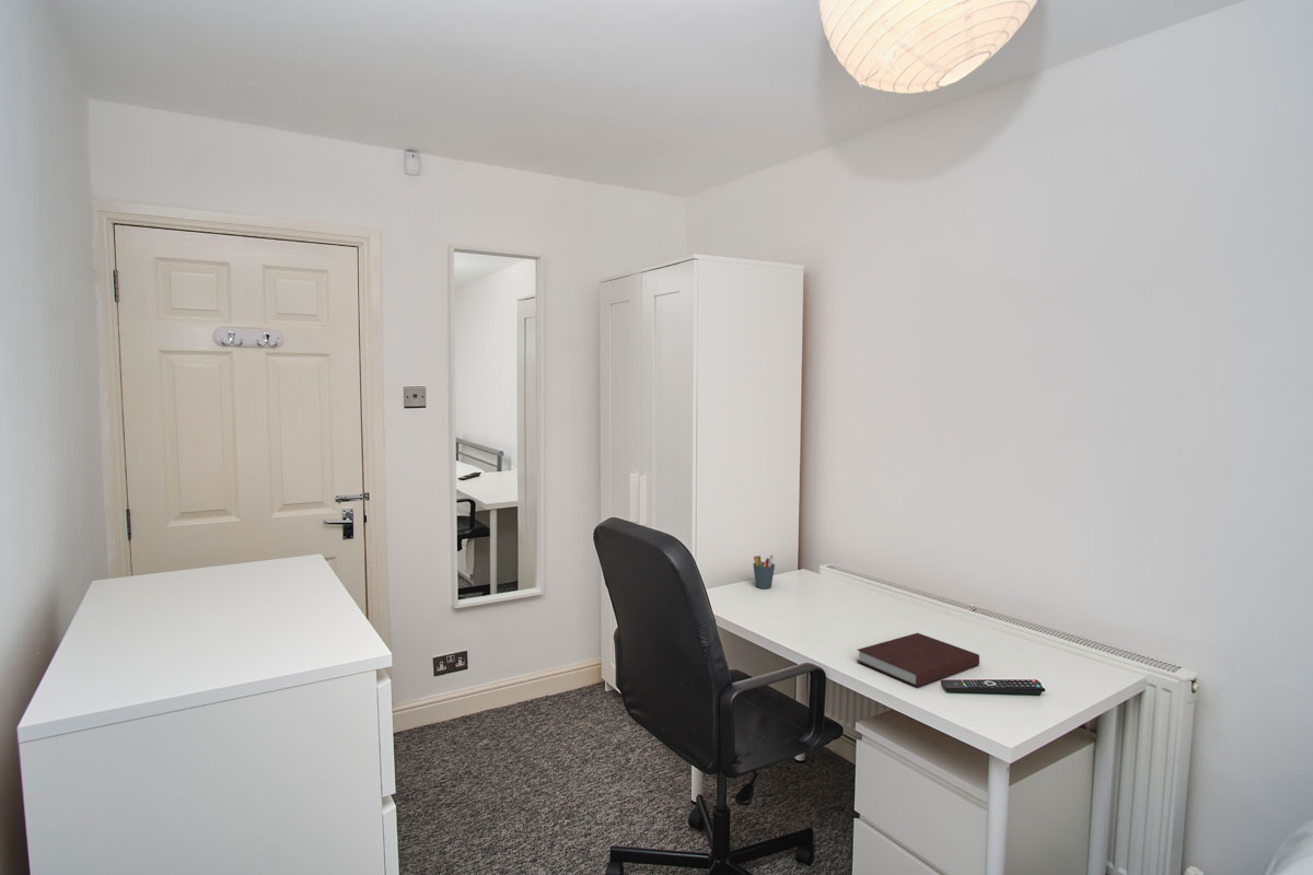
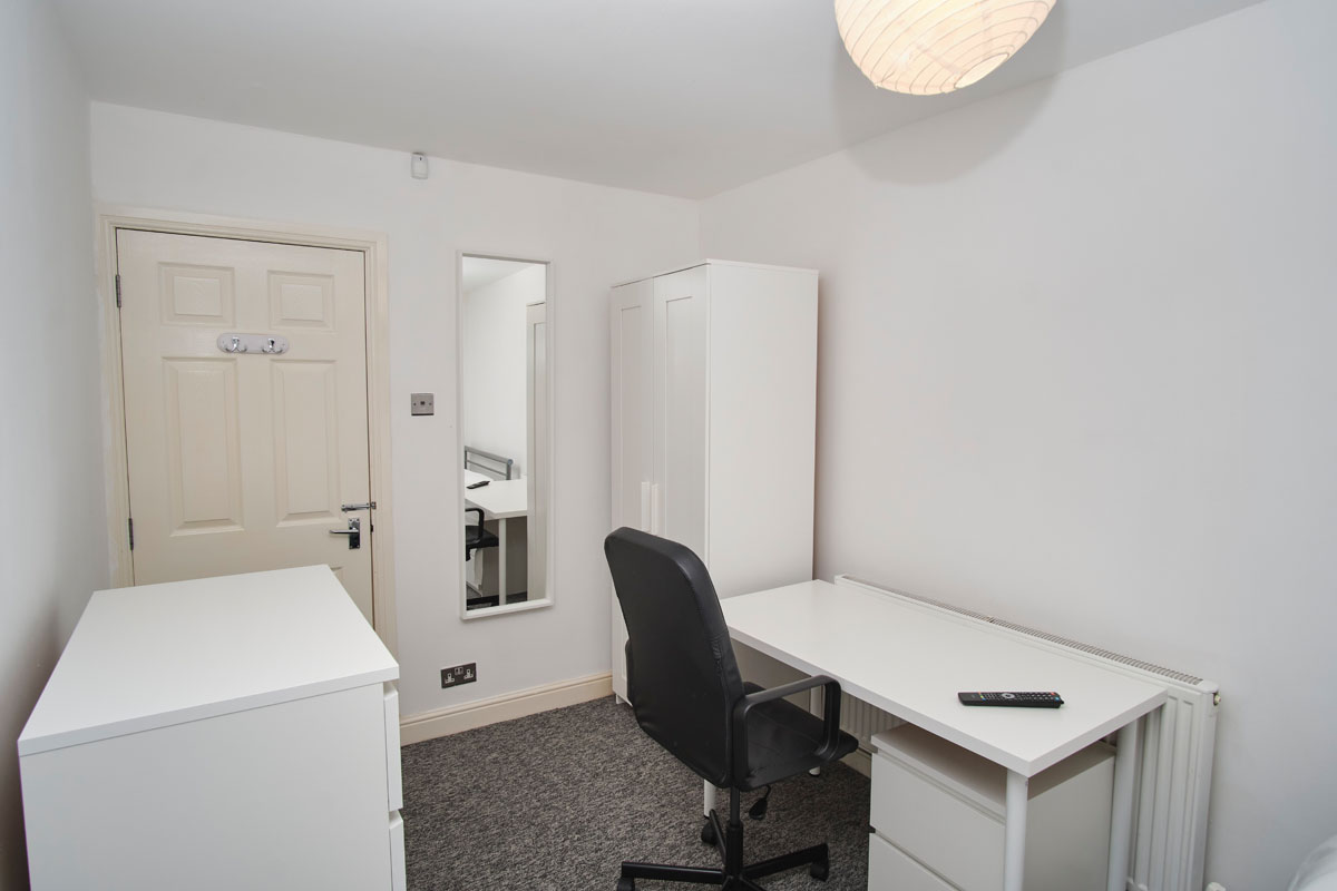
- pen holder [752,555,776,590]
- notebook [856,632,980,688]
